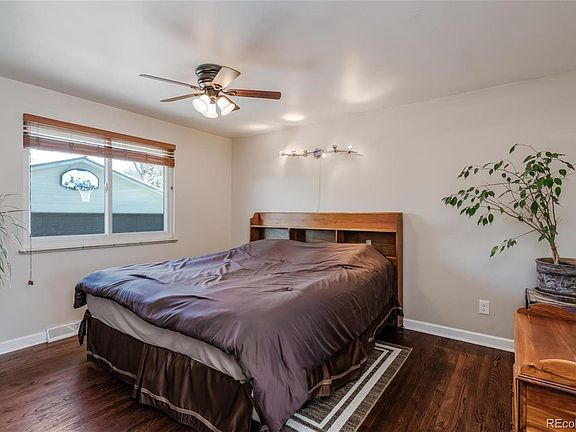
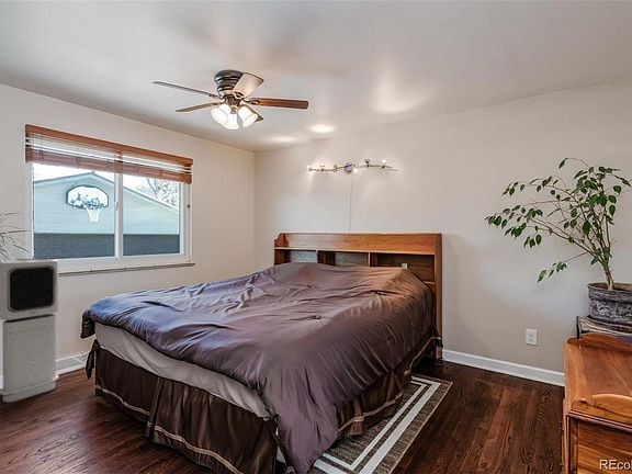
+ air purifier [0,258,60,404]
